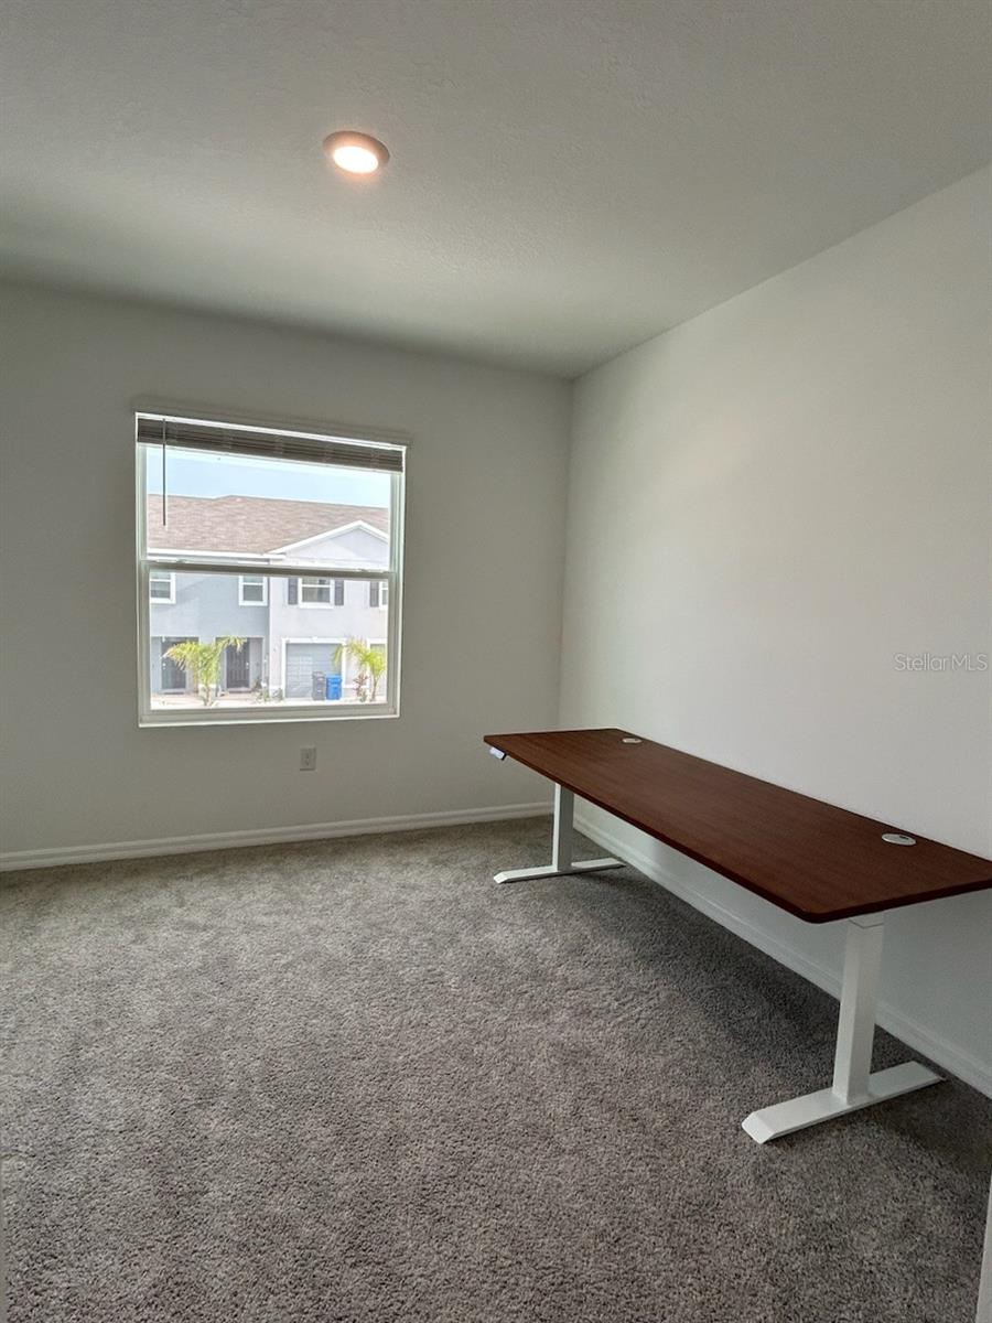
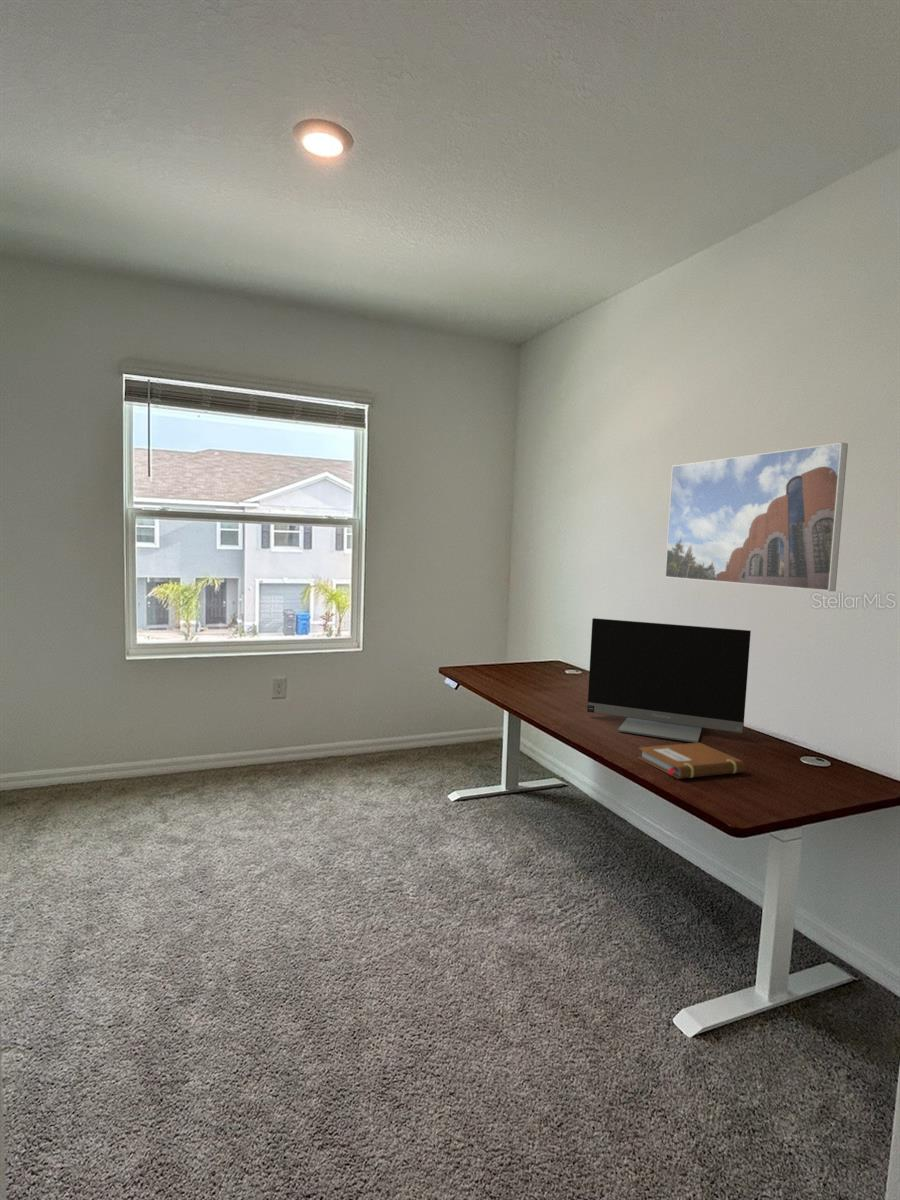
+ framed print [664,442,849,592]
+ monitor [586,617,752,743]
+ notebook [637,742,746,780]
